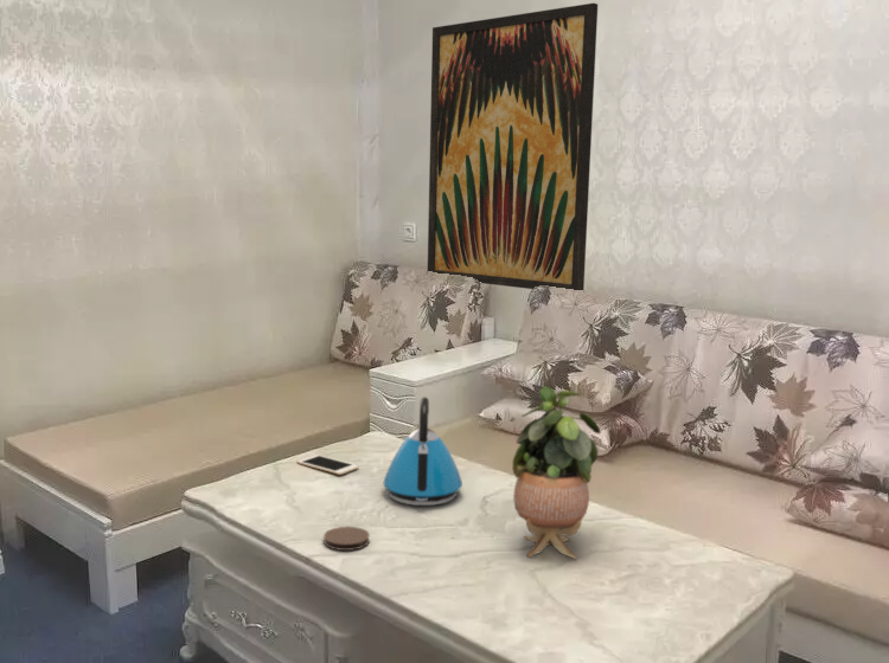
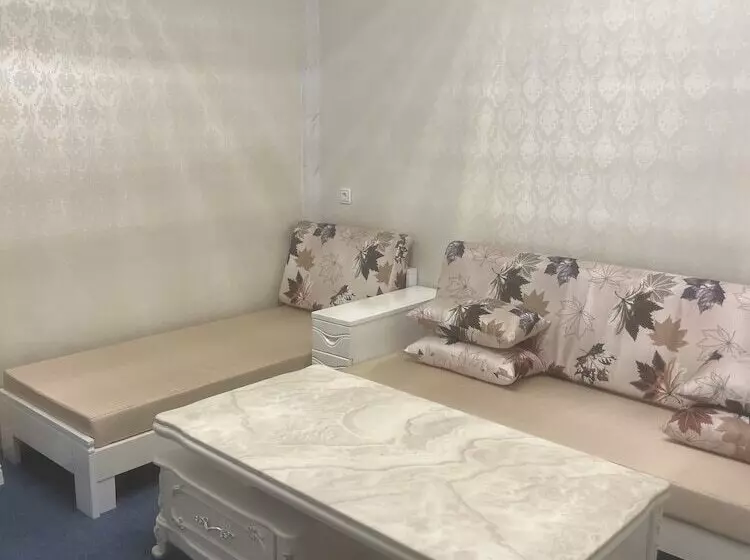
- potted plant [511,385,602,560]
- cell phone [296,453,360,476]
- coaster [322,526,371,552]
- wall art [427,2,599,291]
- kettle [383,395,463,507]
